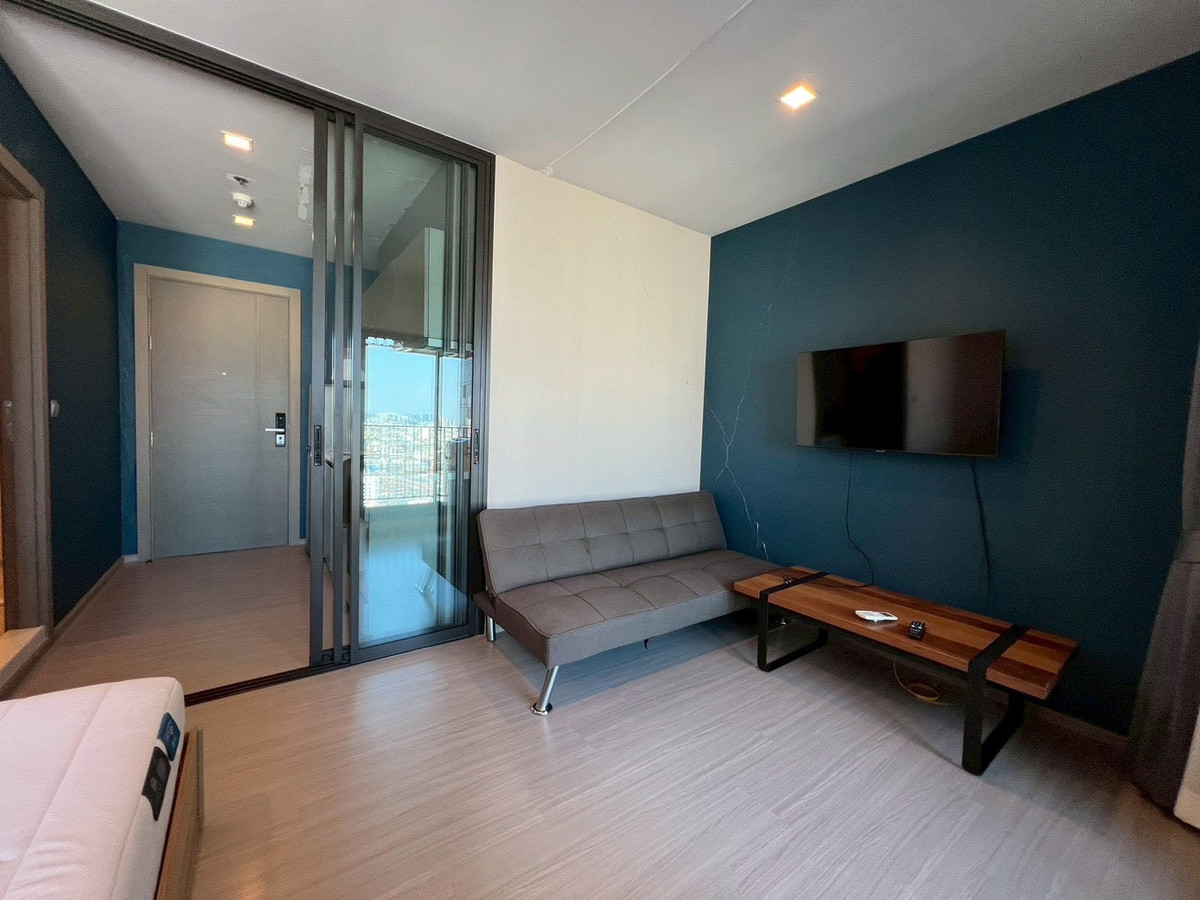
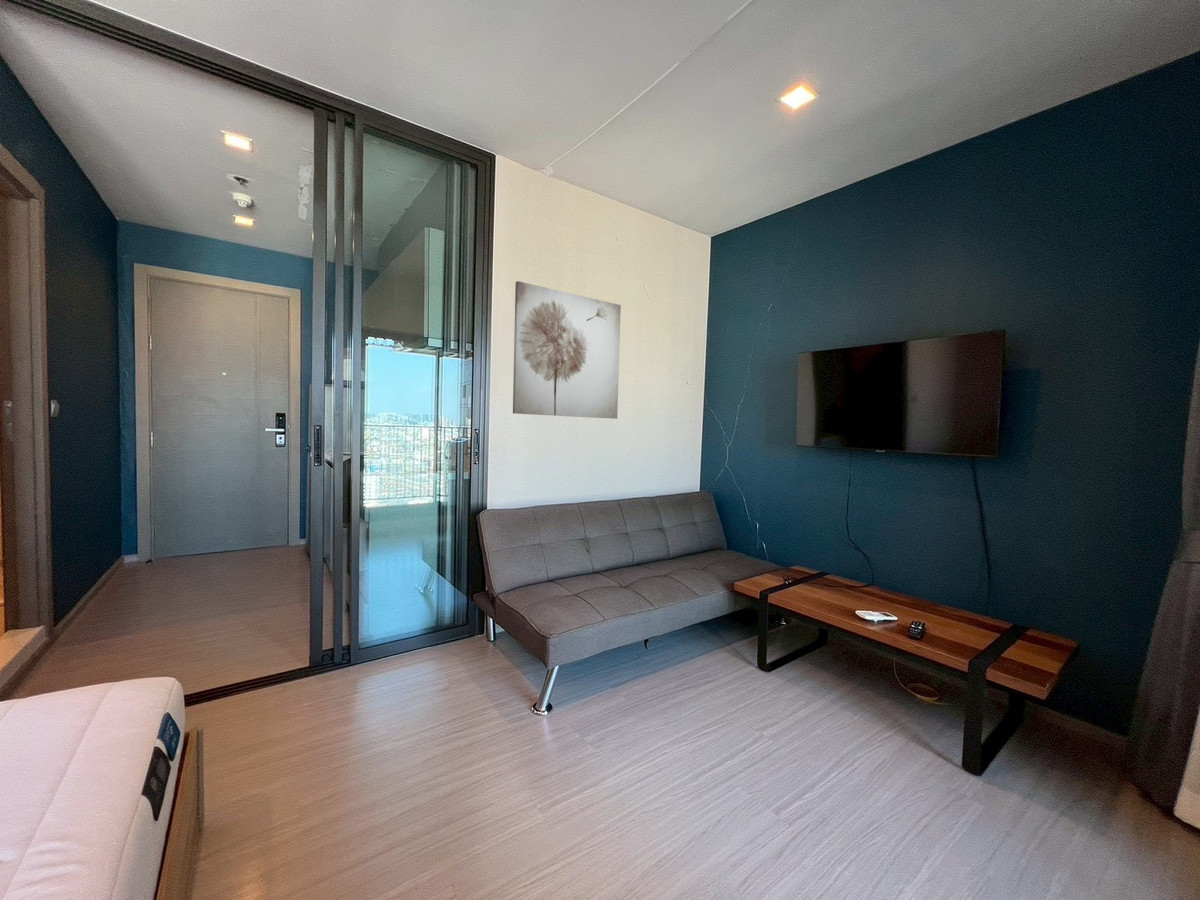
+ wall art [512,280,622,420]
